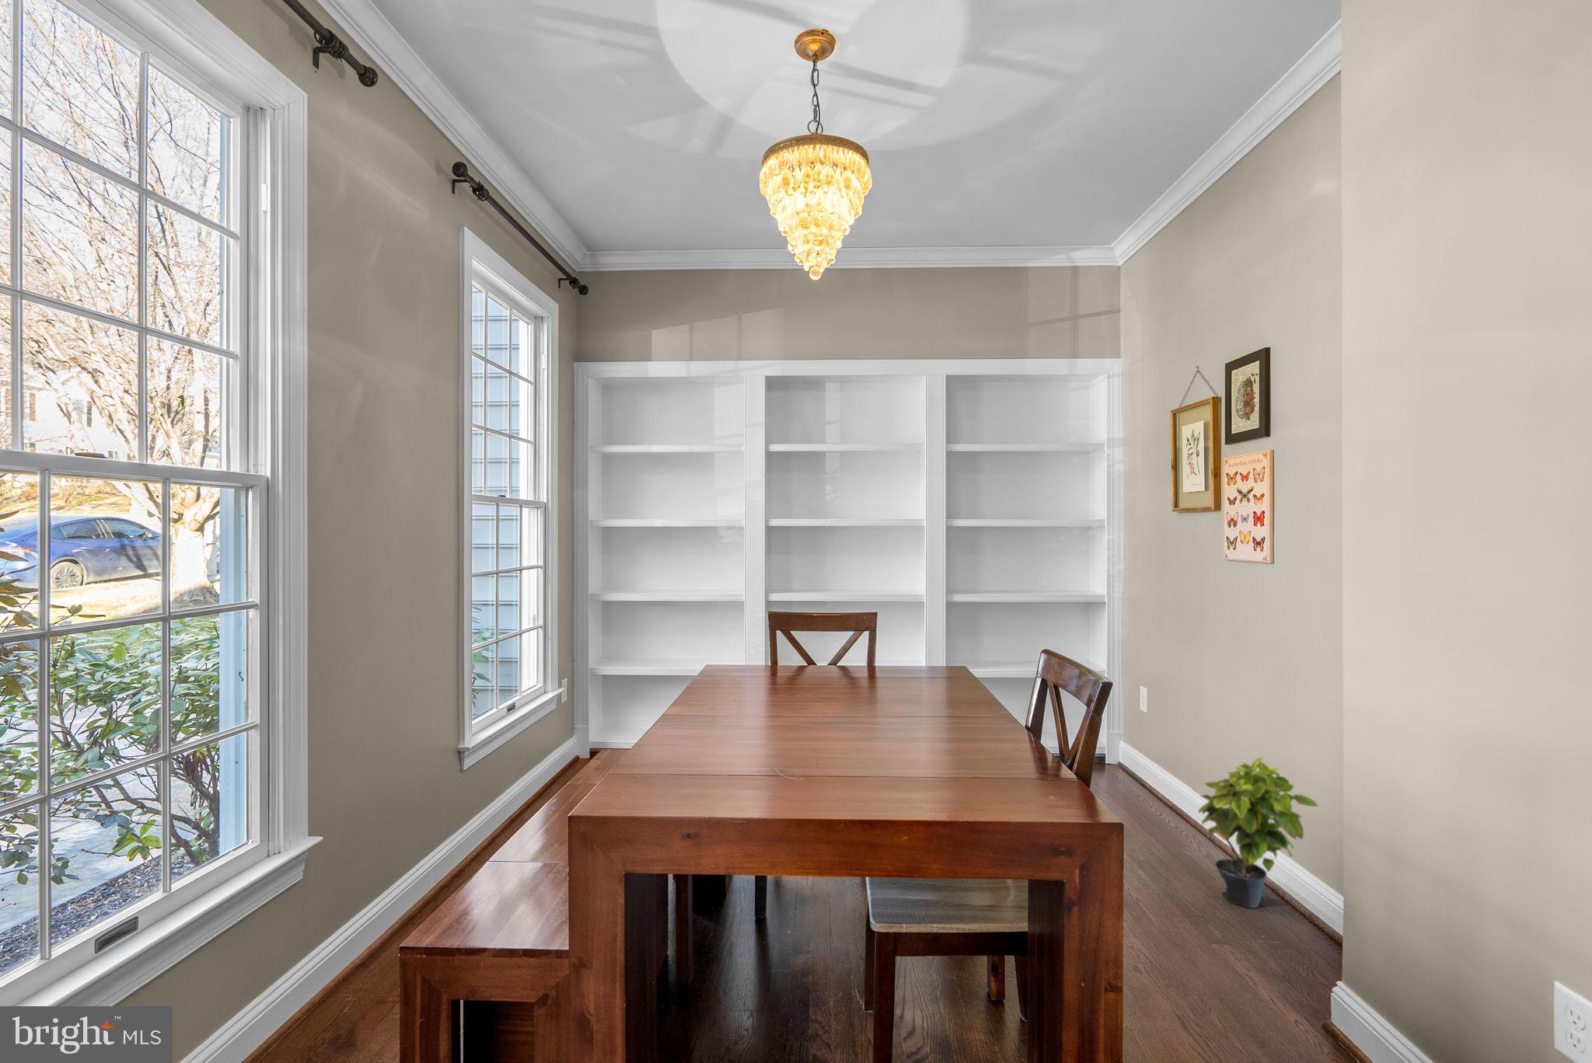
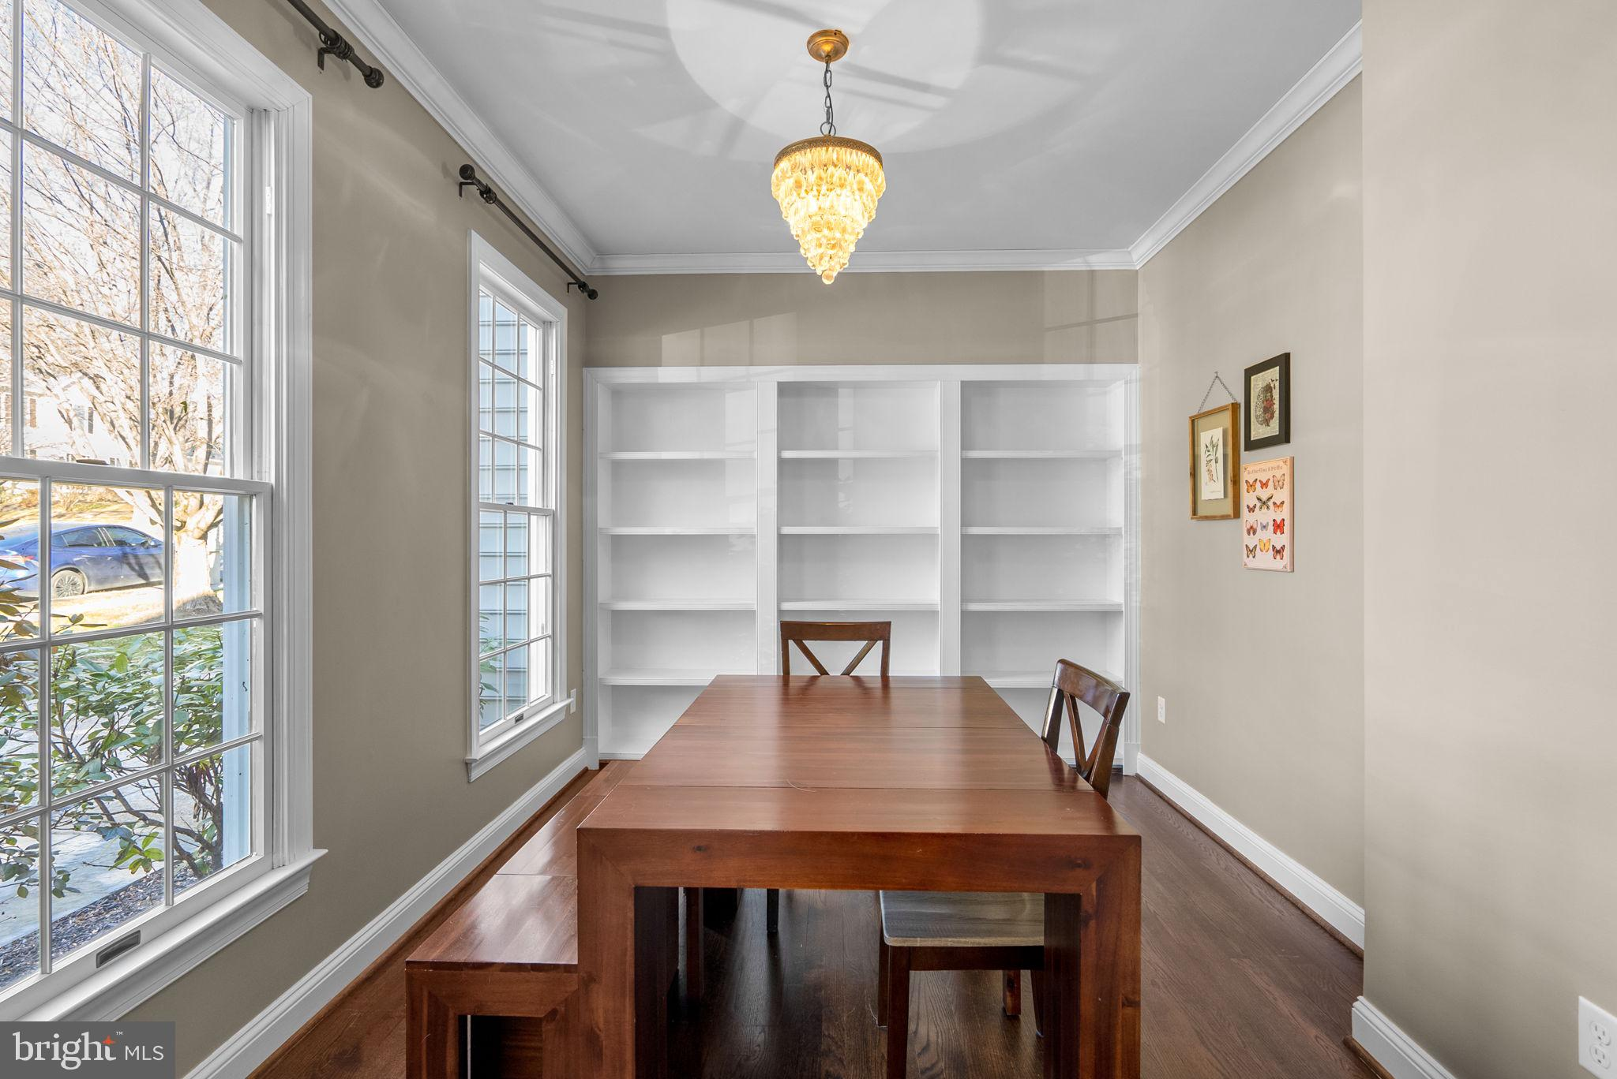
- potted plant [1198,756,1319,909]
